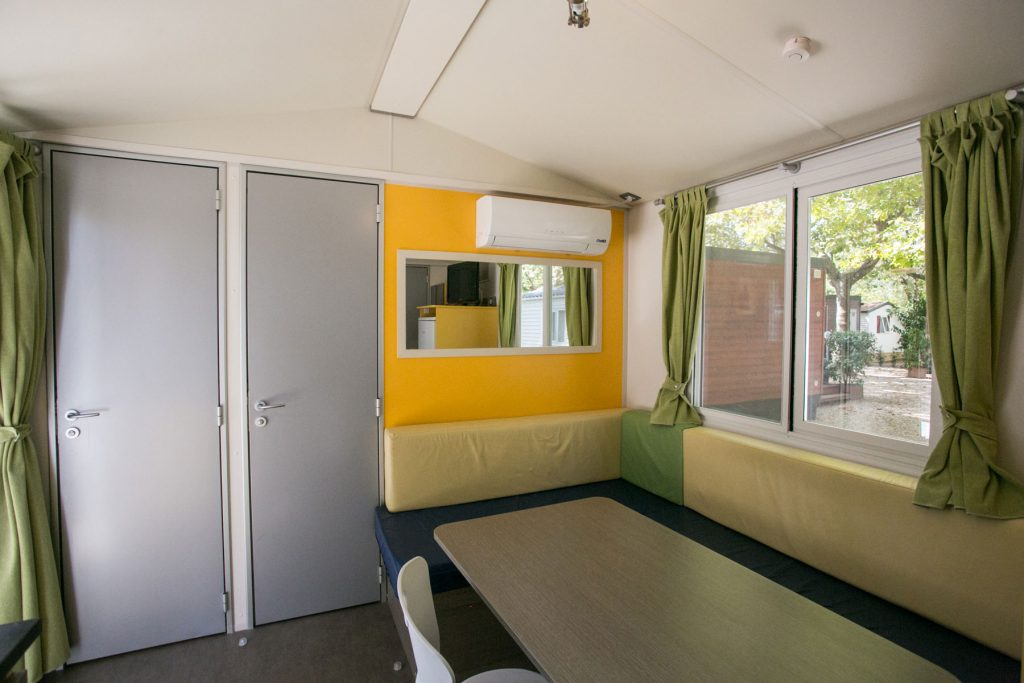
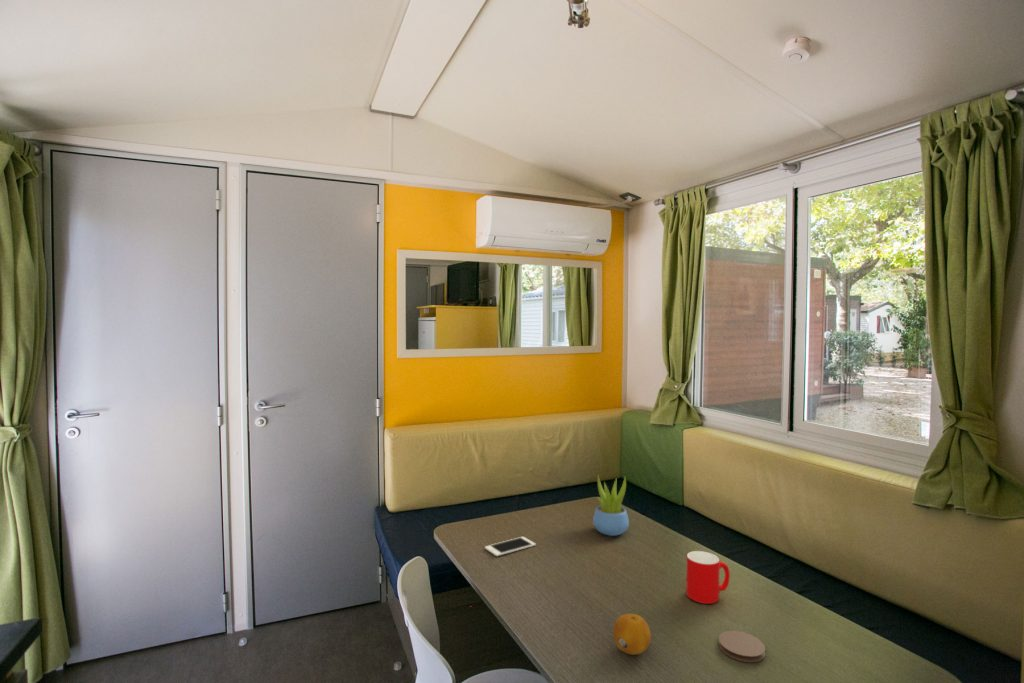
+ coaster [718,630,766,663]
+ cell phone [484,536,537,557]
+ cup [685,550,731,605]
+ succulent plant [592,475,630,537]
+ fruit [612,613,652,656]
